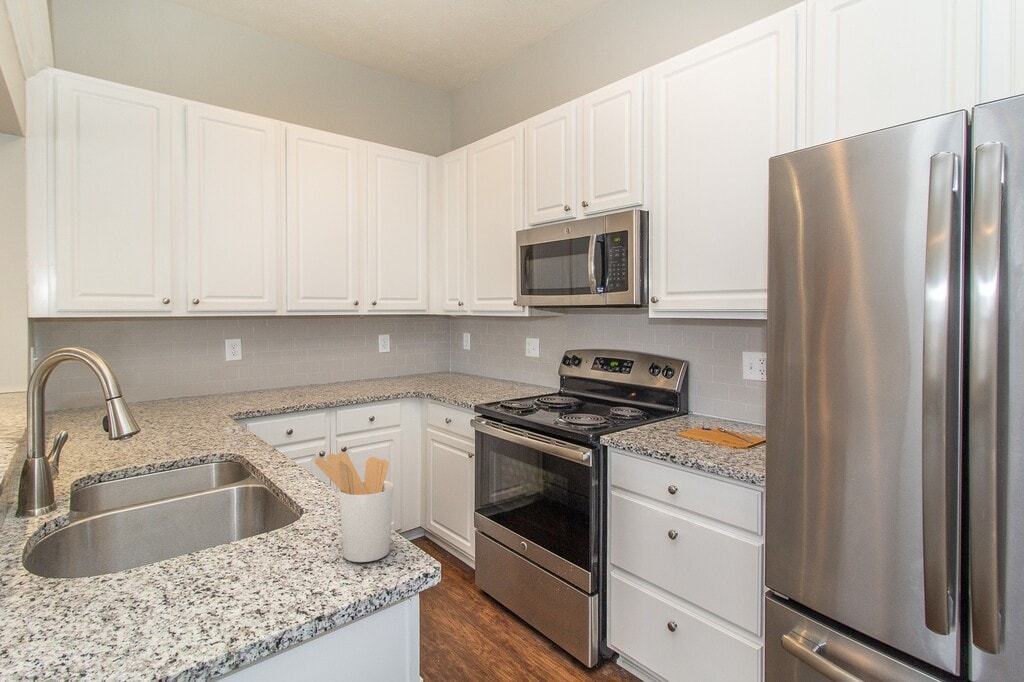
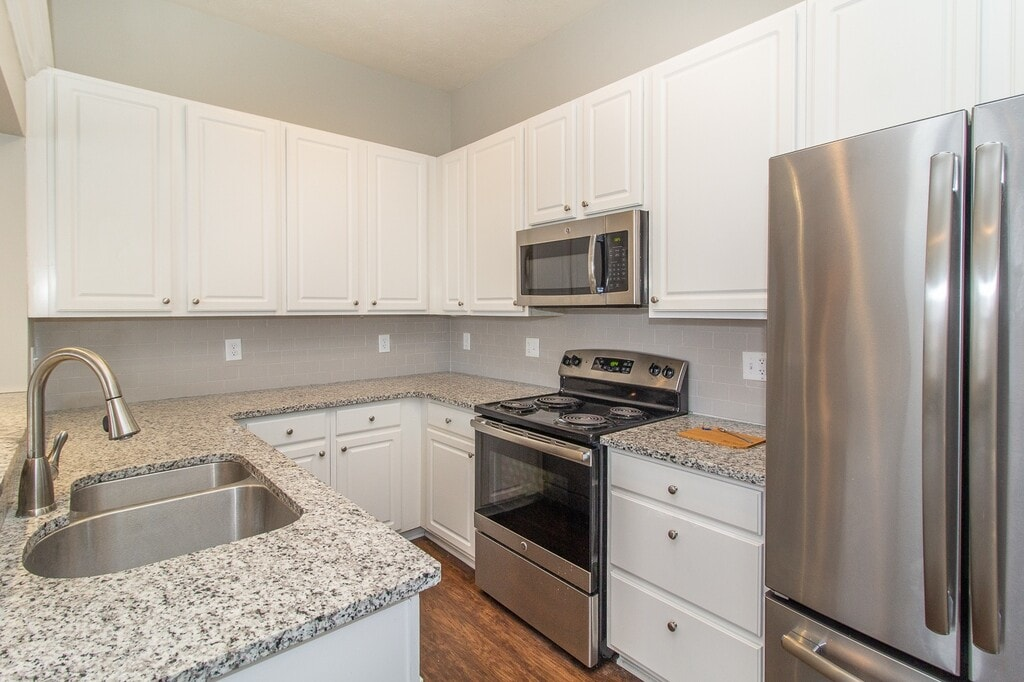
- utensil holder [314,451,394,563]
